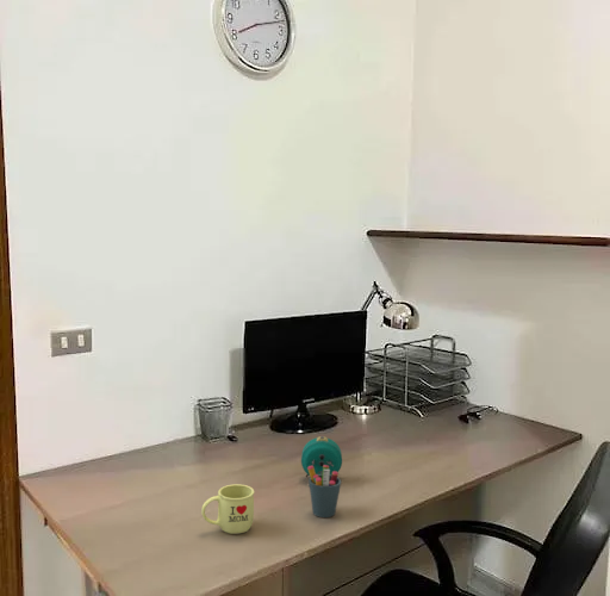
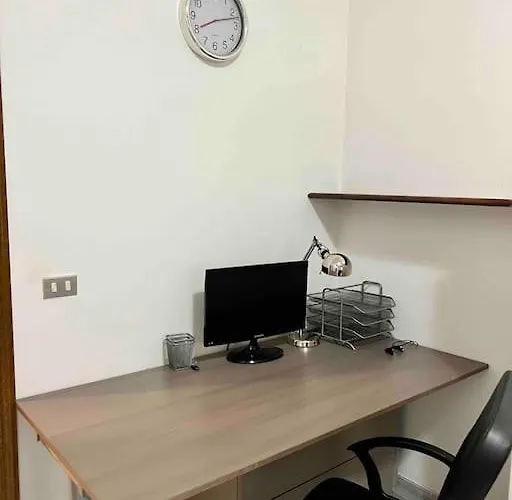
- mug [200,483,255,535]
- alarm clock [300,435,343,478]
- pen holder [307,465,342,519]
